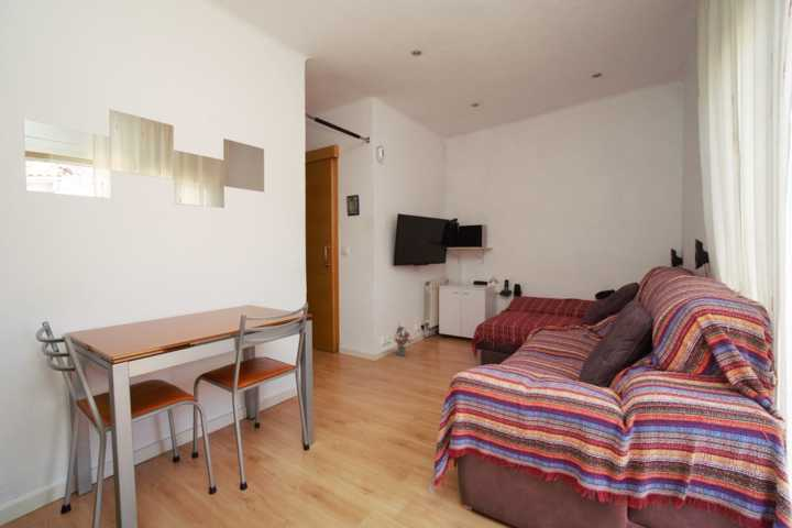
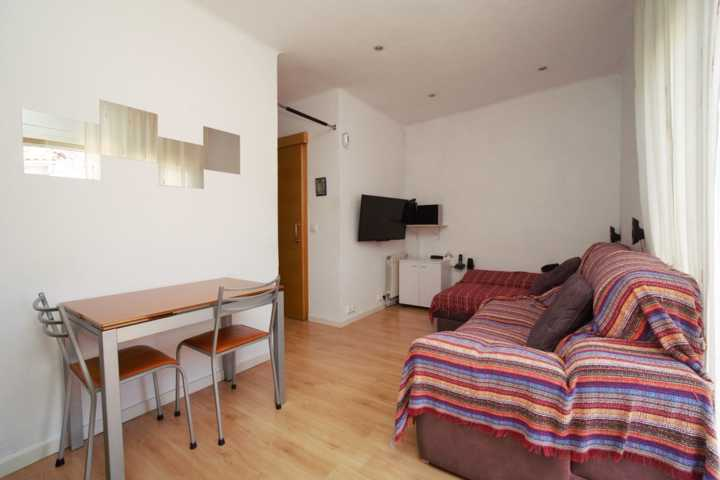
- potted plant [392,321,415,356]
